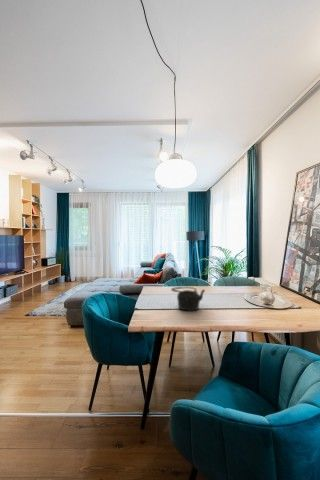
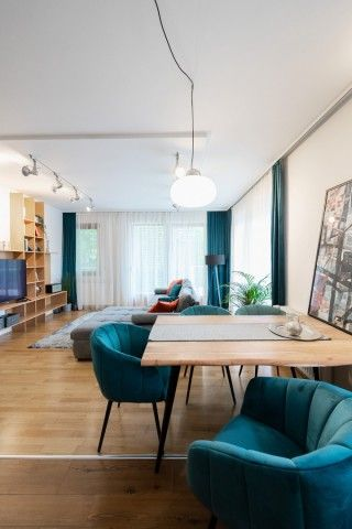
- teapot [170,286,206,312]
